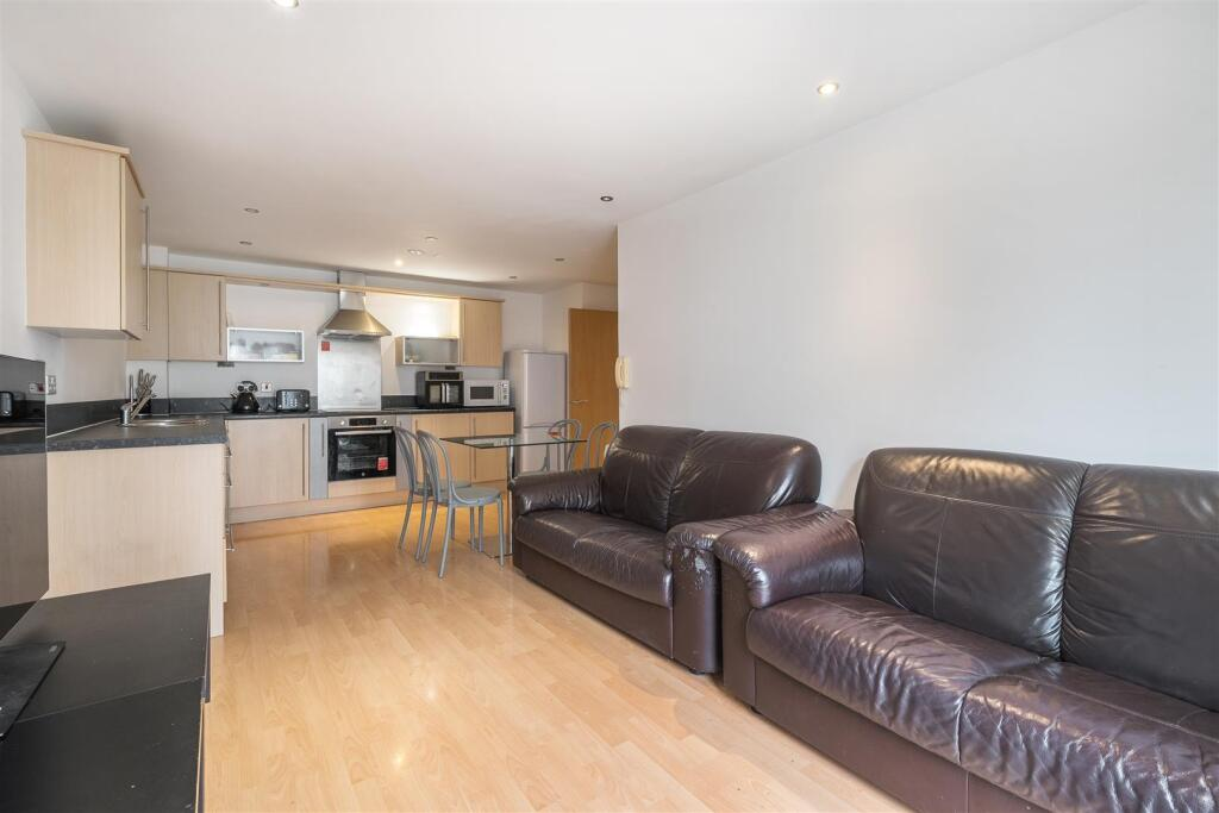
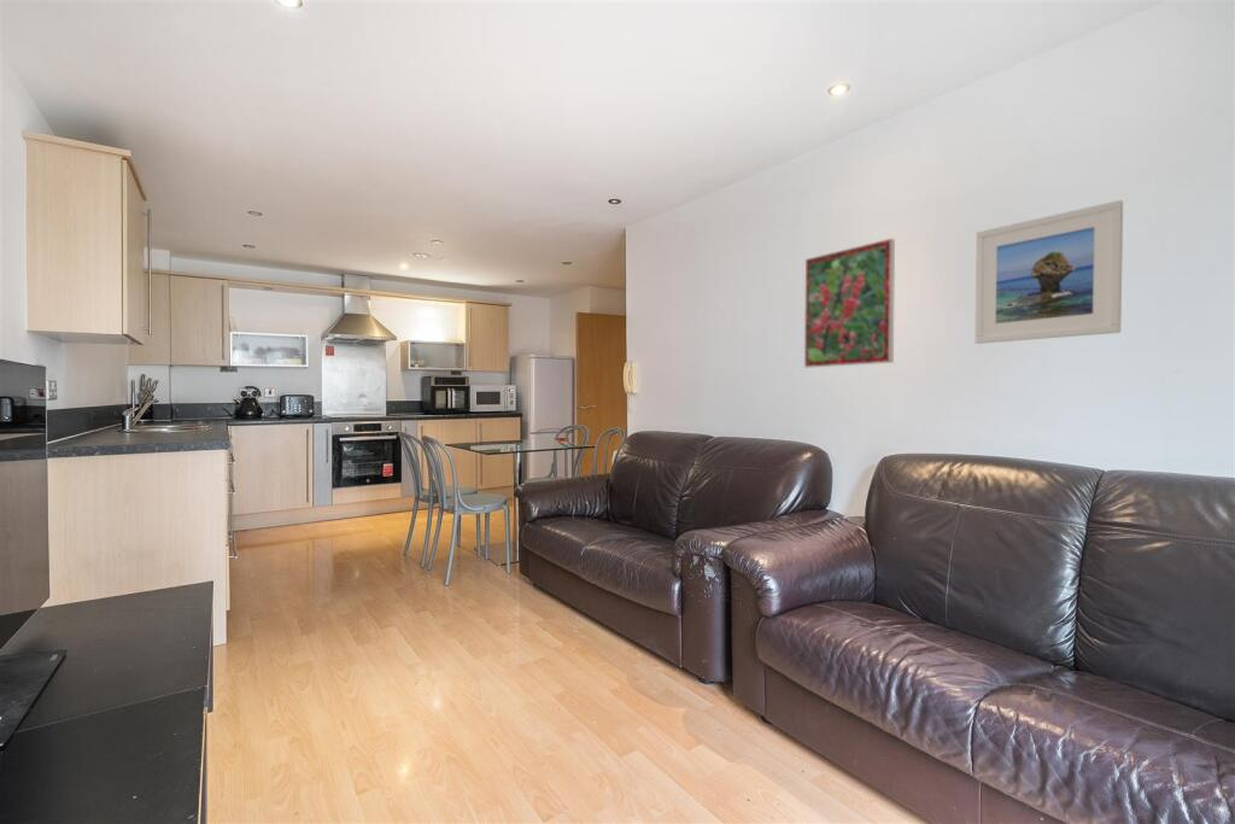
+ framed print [803,238,896,369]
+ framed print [973,199,1124,345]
